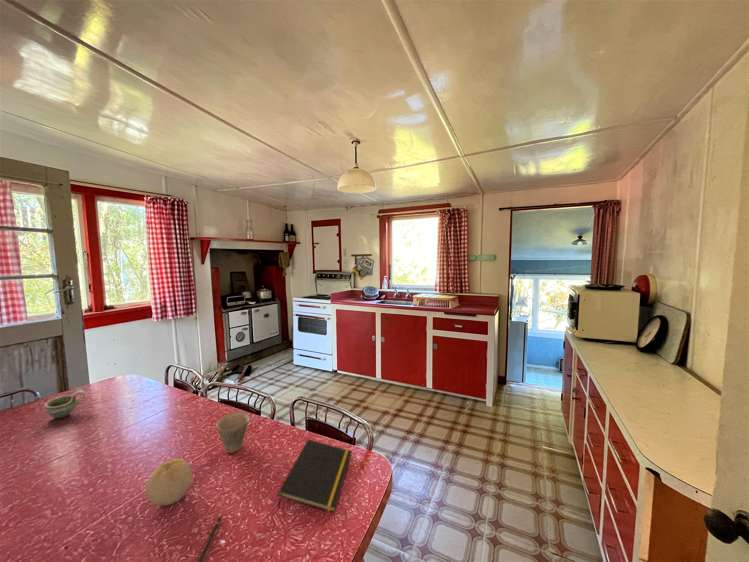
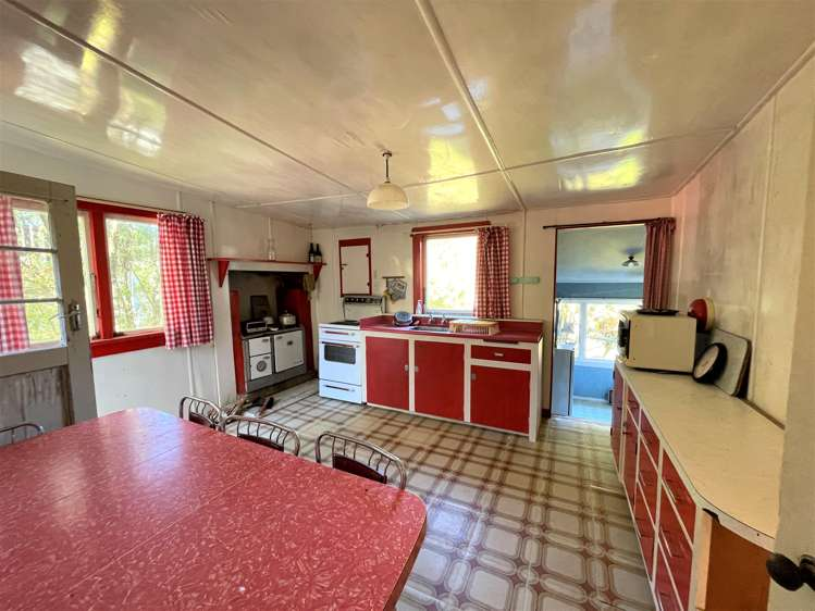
- fruit [144,458,193,506]
- cup [215,411,250,454]
- cup [44,389,87,419]
- notepad [277,438,353,513]
- pen [197,515,222,562]
